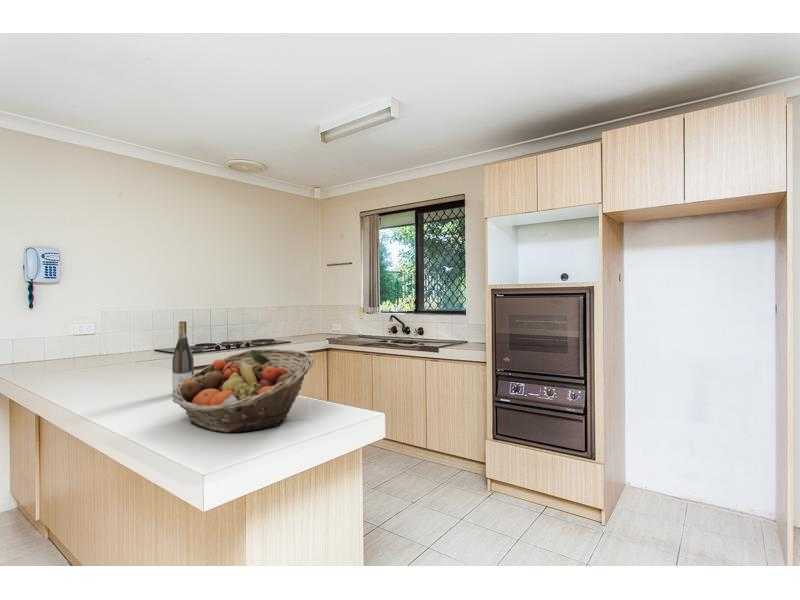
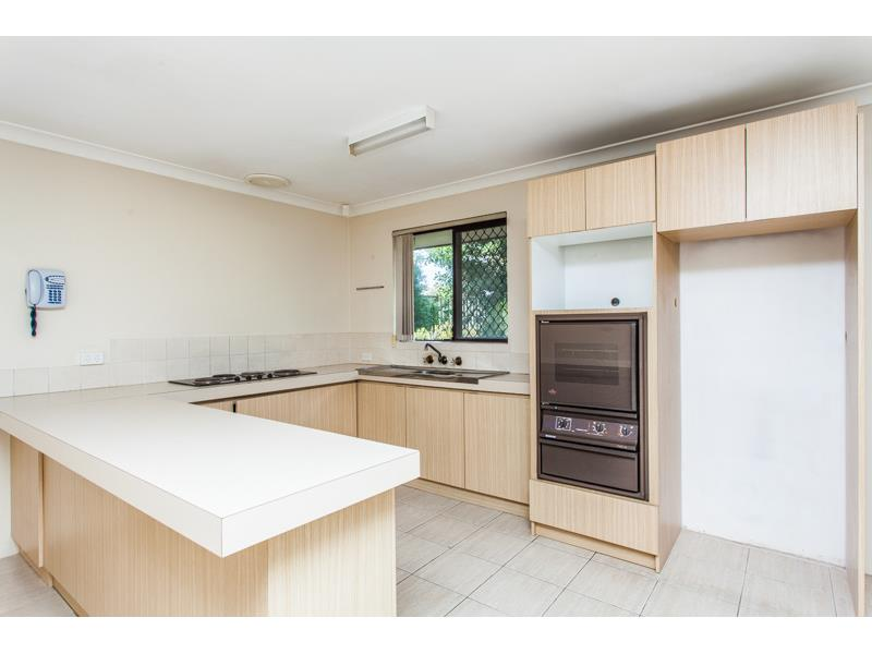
- wine bottle [171,320,195,394]
- fruit basket [171,348,315,433]
